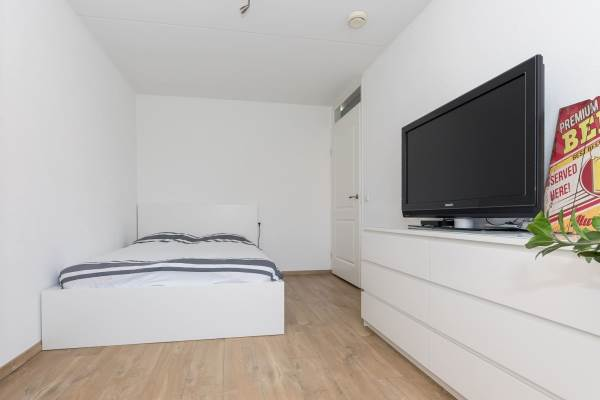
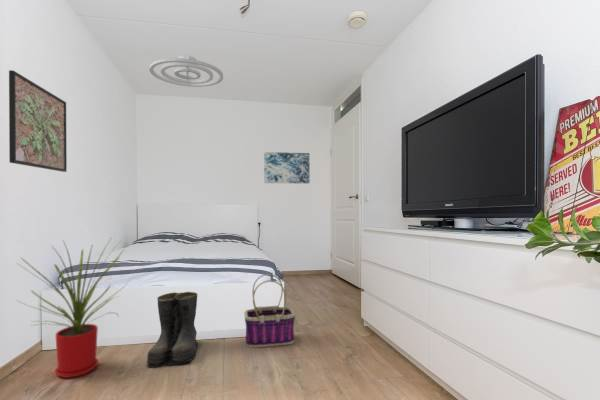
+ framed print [8,69,68,173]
+ basket [243,273,296,348]
+ ceiling light fixture [149,55,224,88]
+ house plant [15,238,130,379]
+ boots [146,291,199,369]
+ wall art [263,151,311,184]
